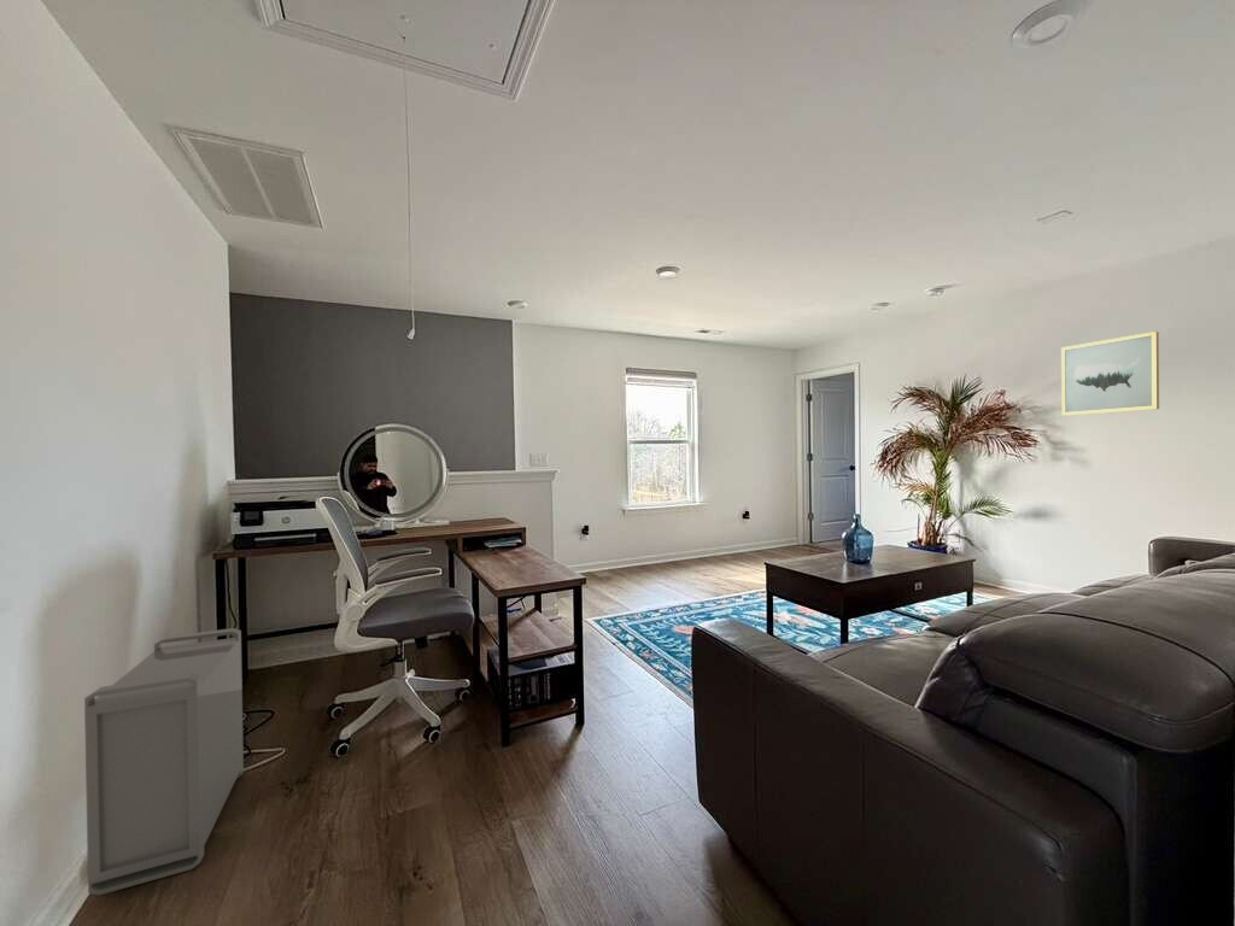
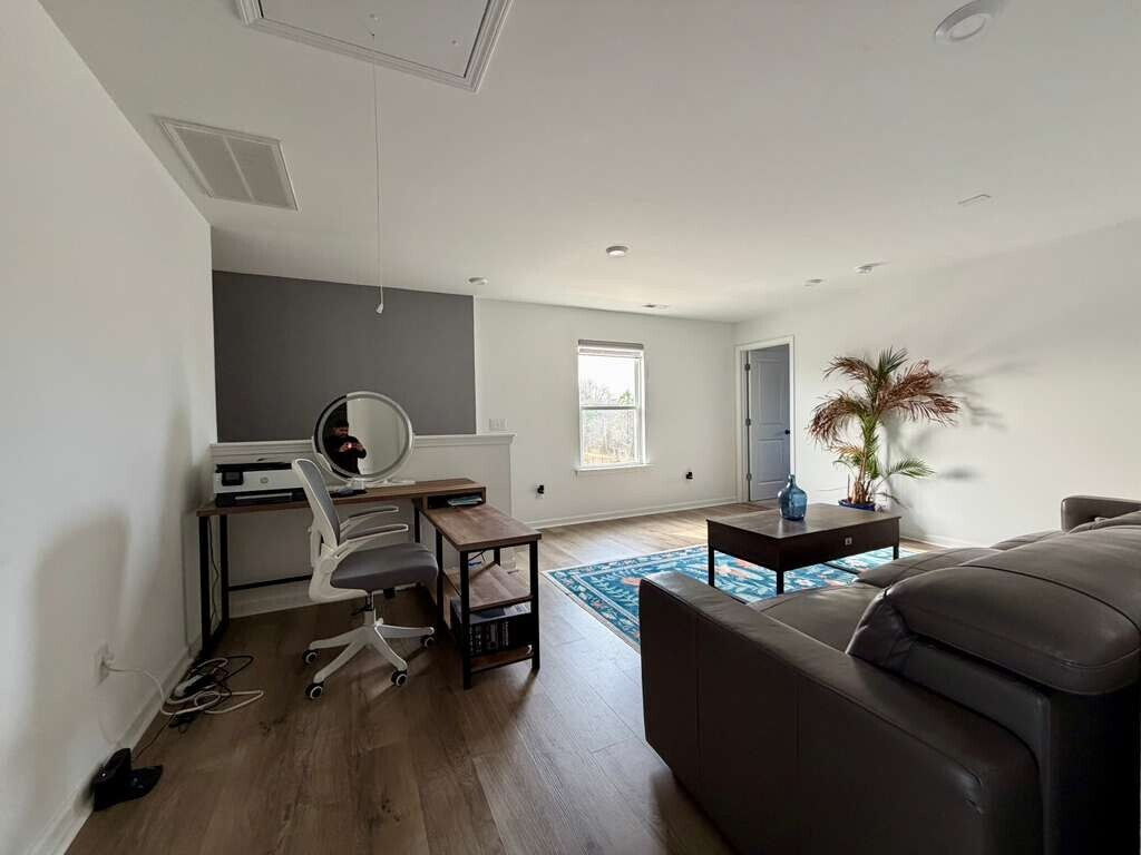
- storage bin [83,627,245,896]
- wall art [1060,330,1160,417]
